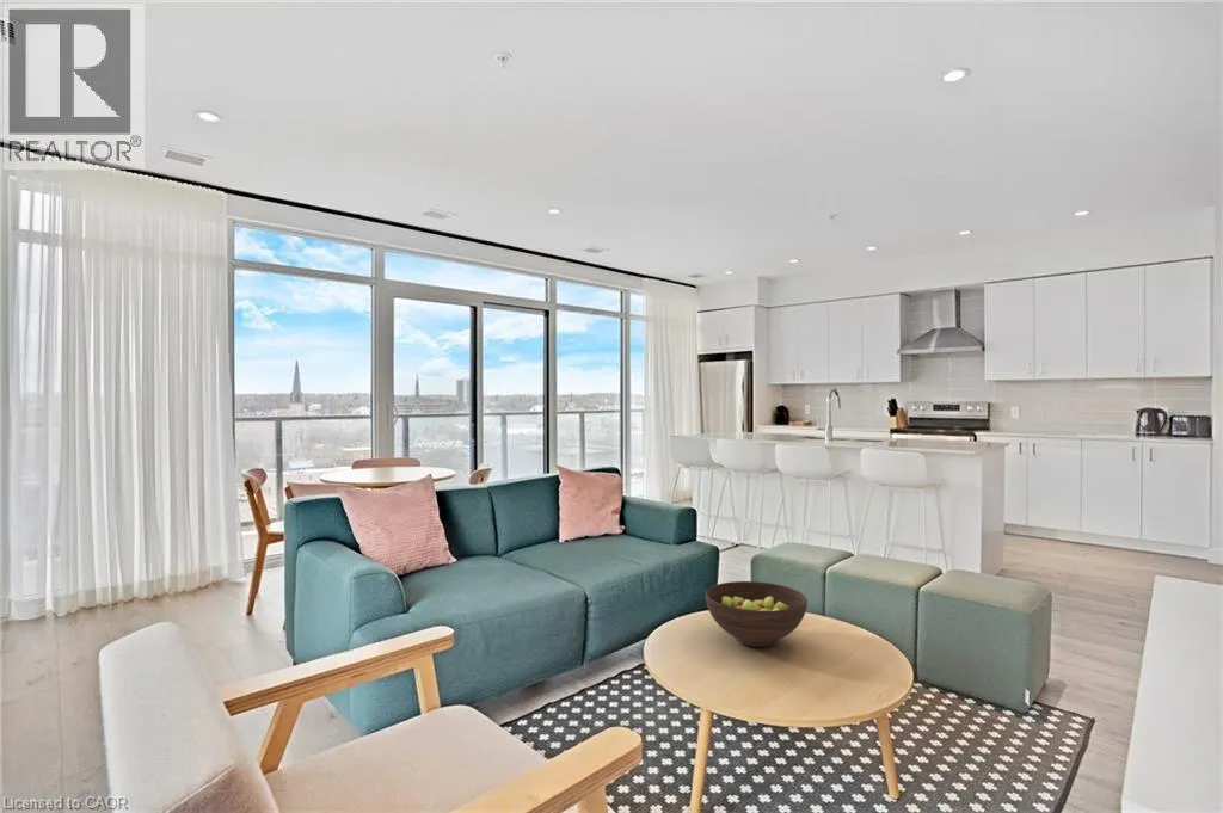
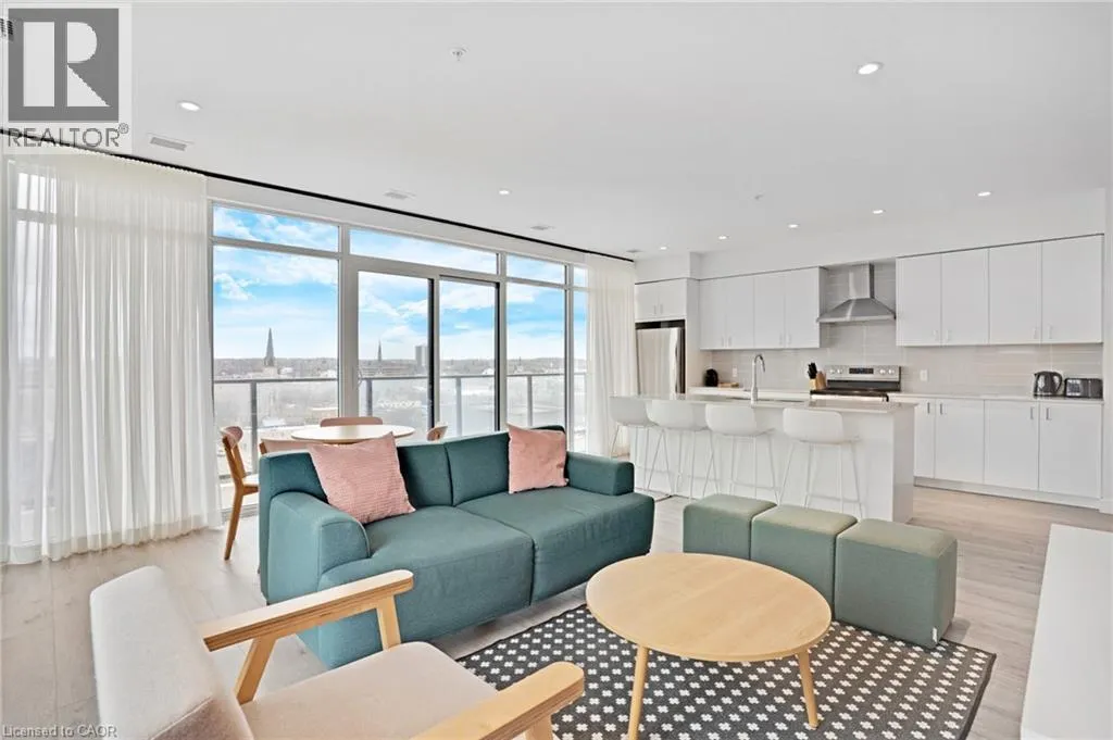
- fruit bowl [705,580,809,648]
